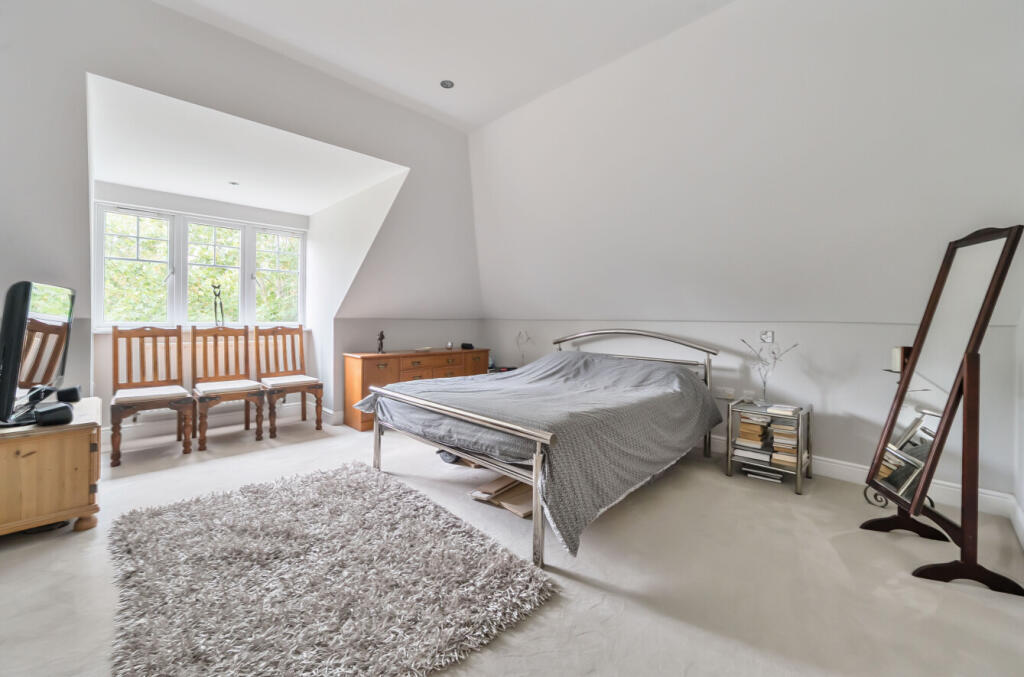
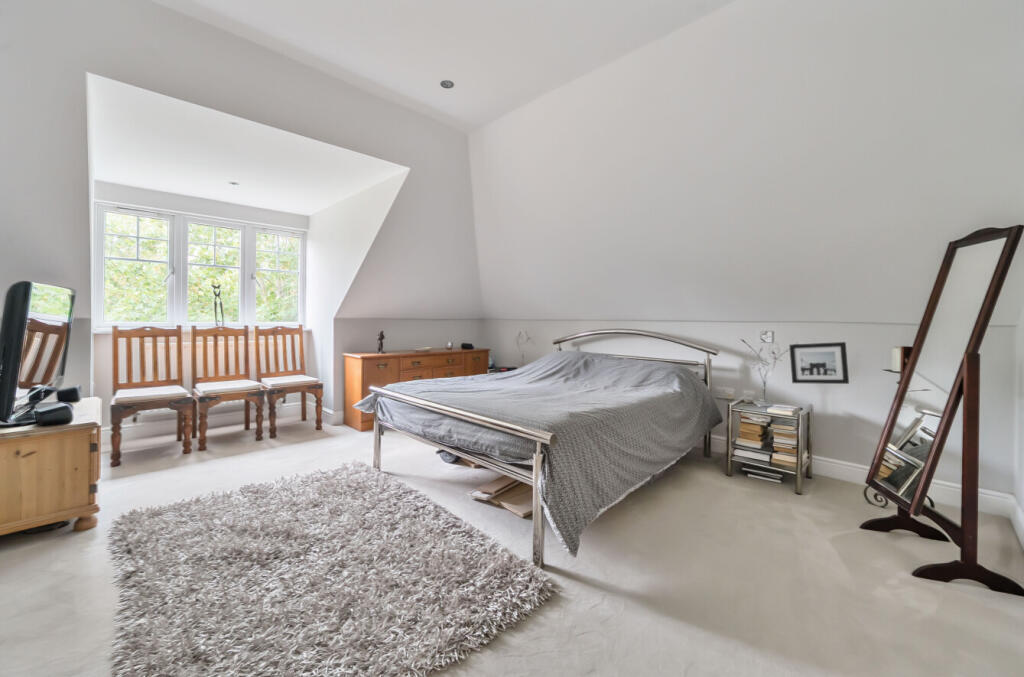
+ wall art [788,341,850,385]
